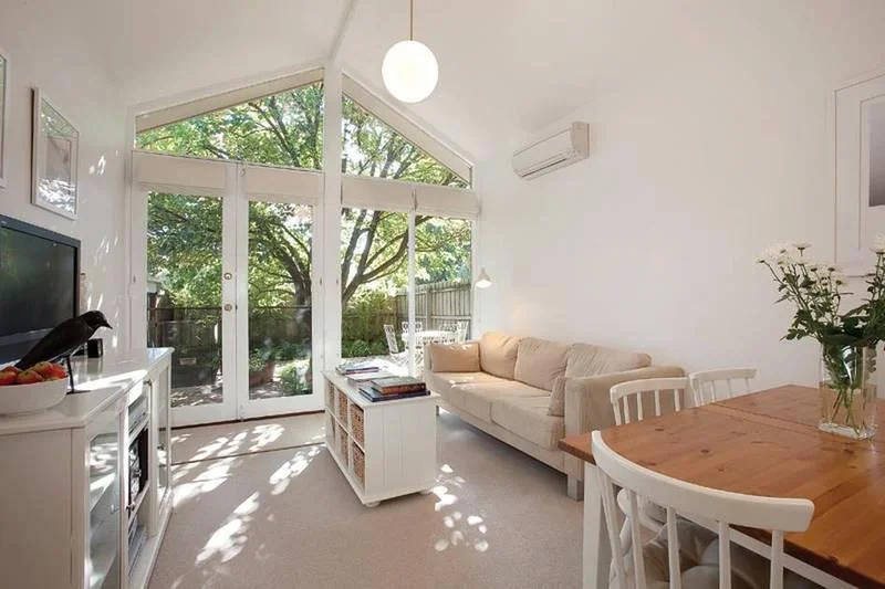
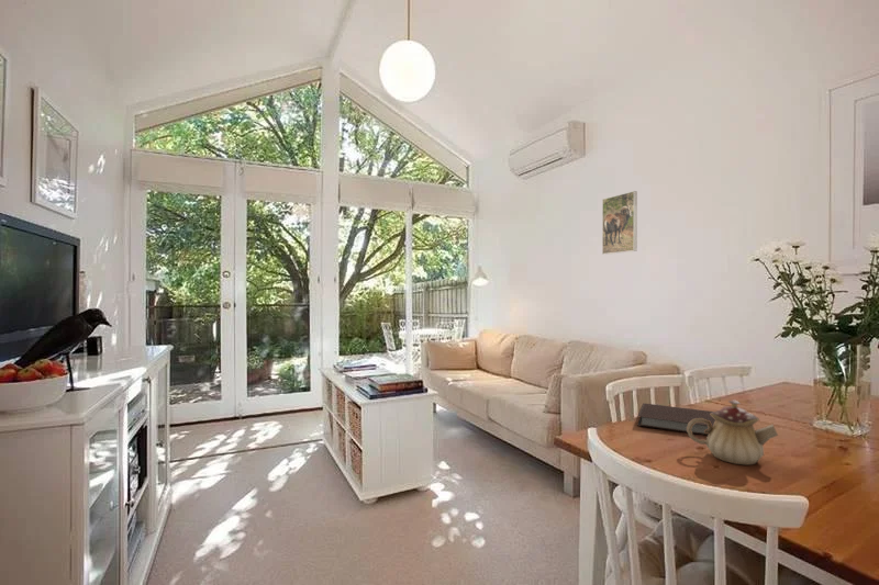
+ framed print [601,190,638,256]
+ notebook [636,403,715,437]
+ teapot [687,398,779,466]
